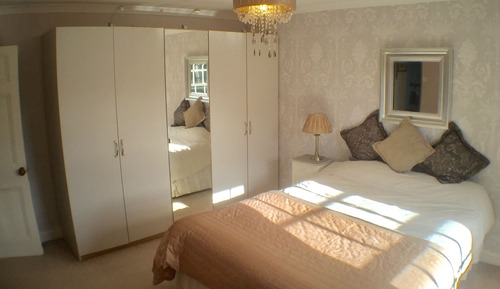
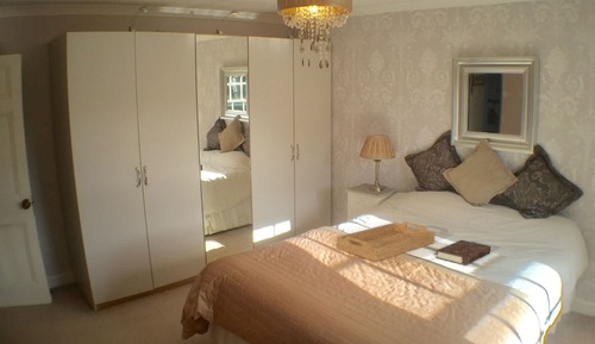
+ book [434,239,491,267]
+ serving tray [336,220,436,263]
